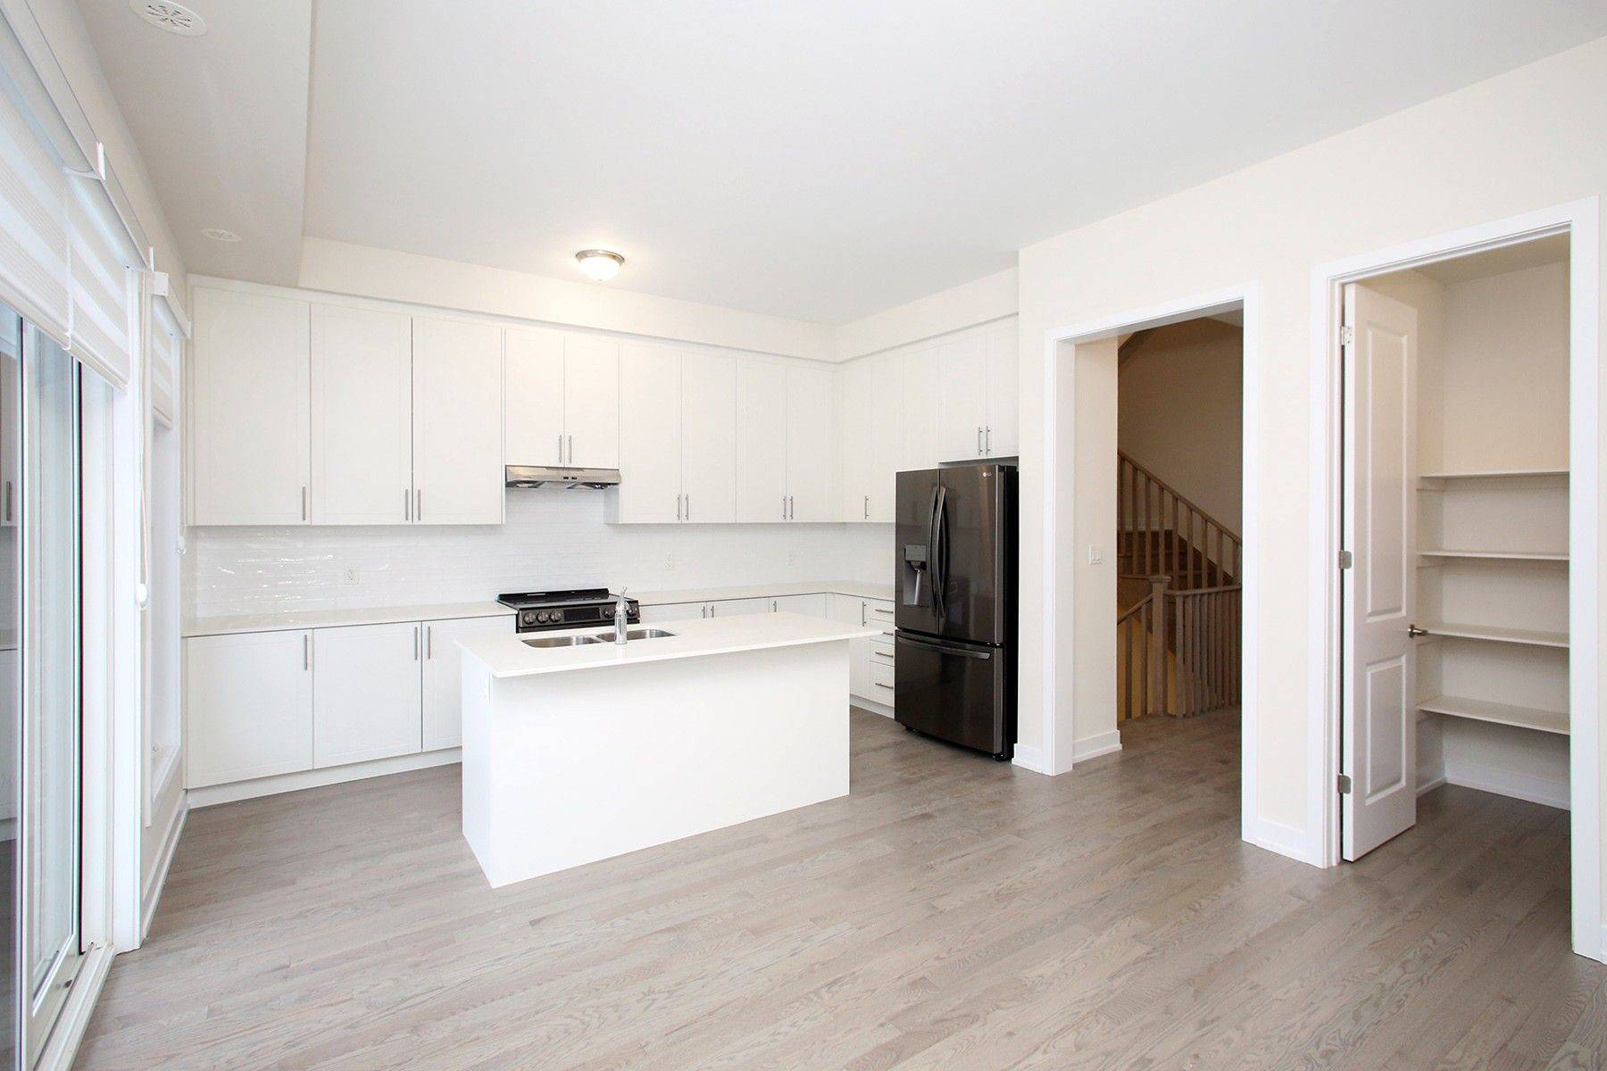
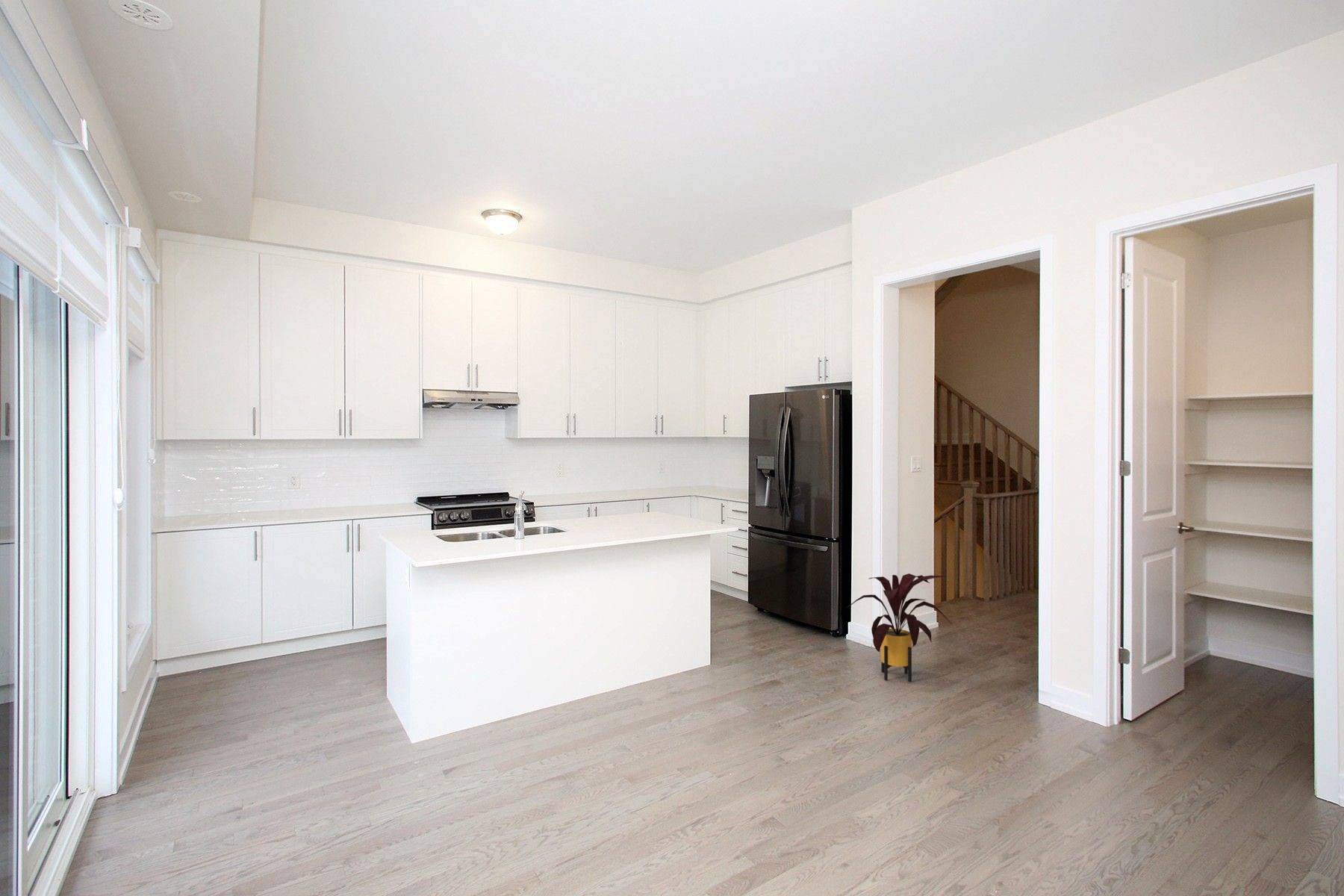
+ house plant [846,573,952,682]
